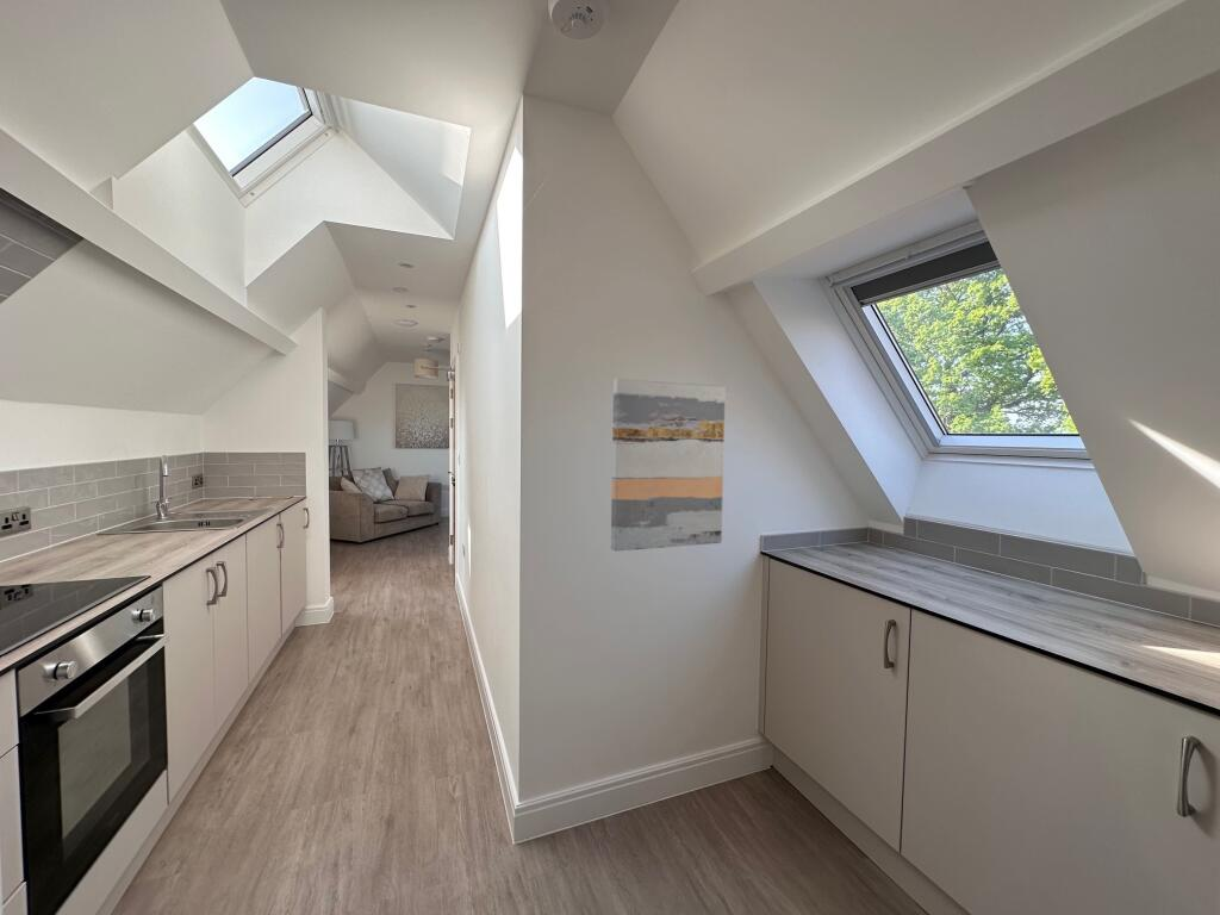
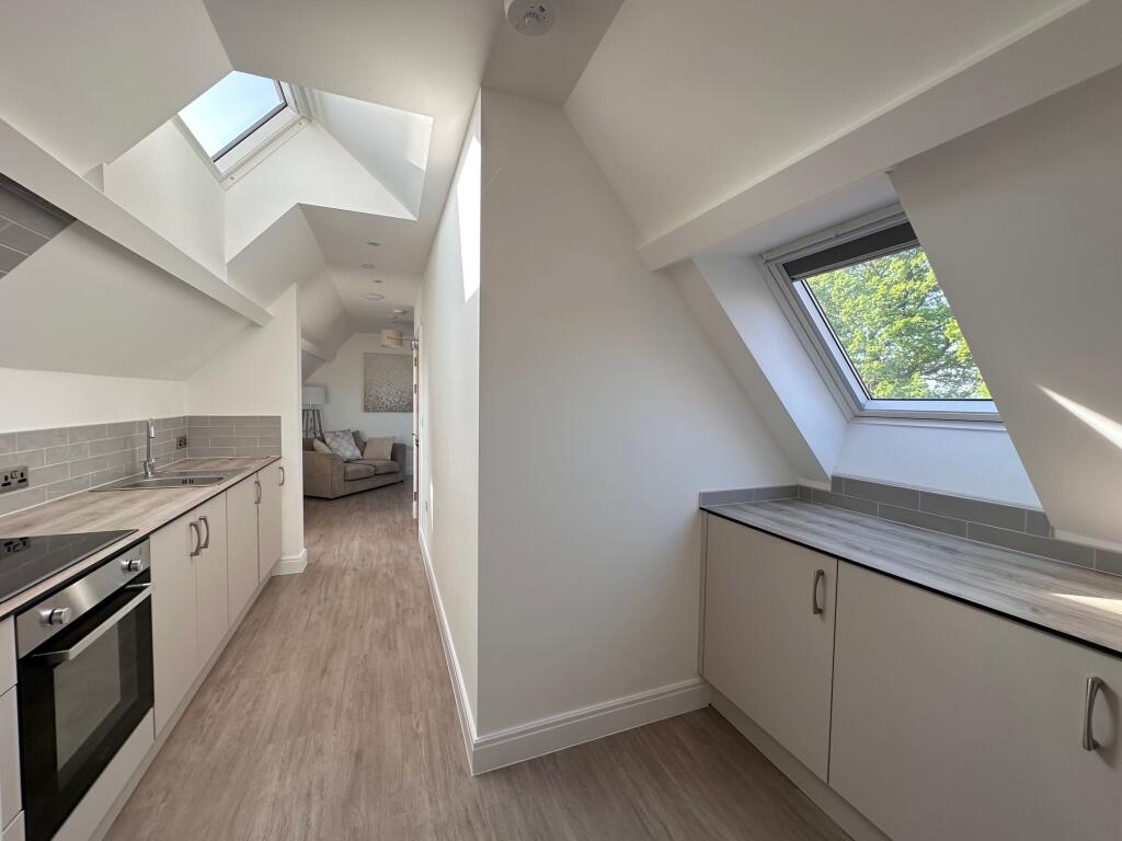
- wall art [610,378,727,553]
